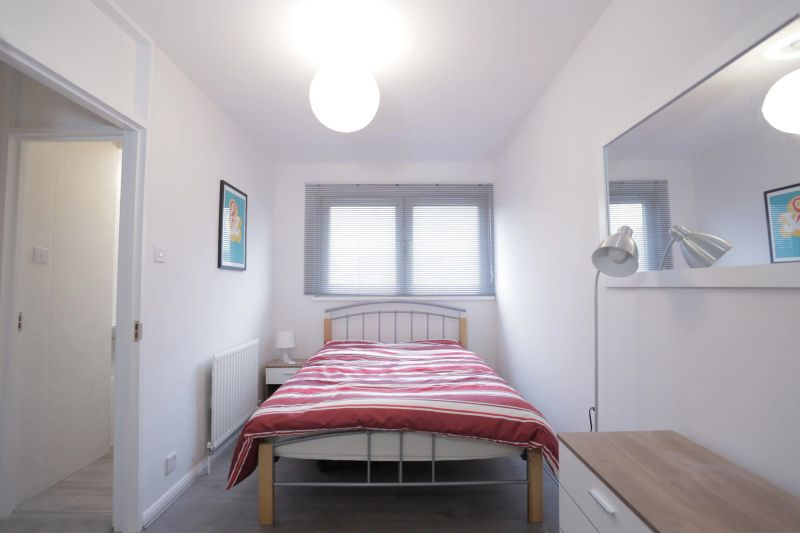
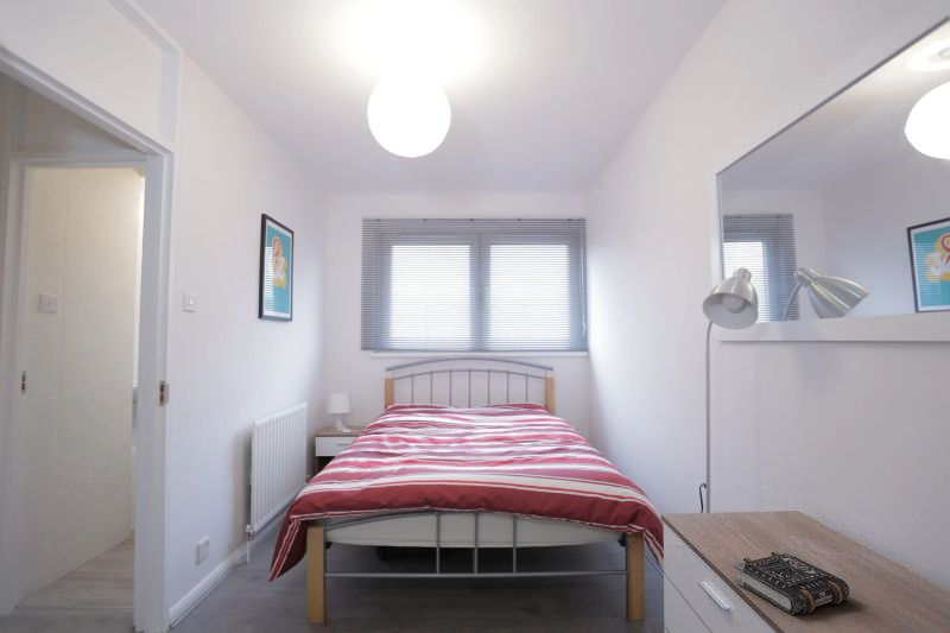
+ book [733,550,850,615]
